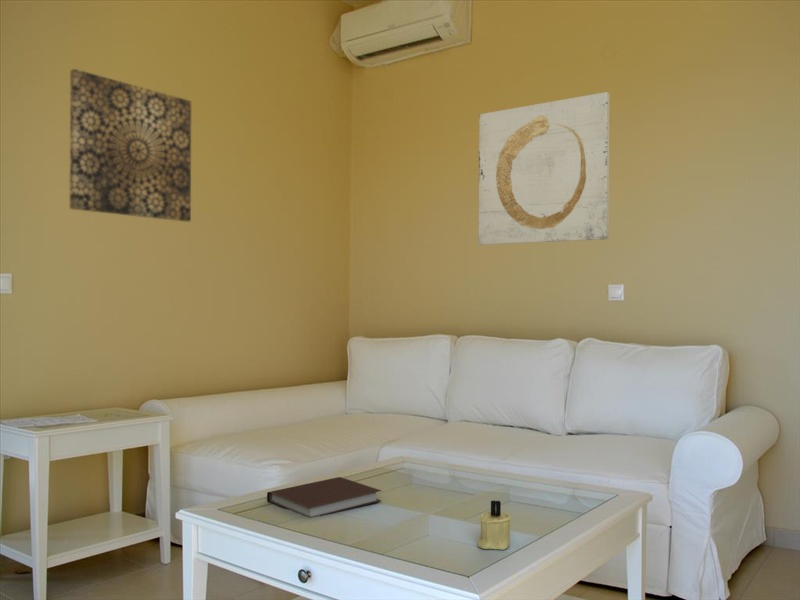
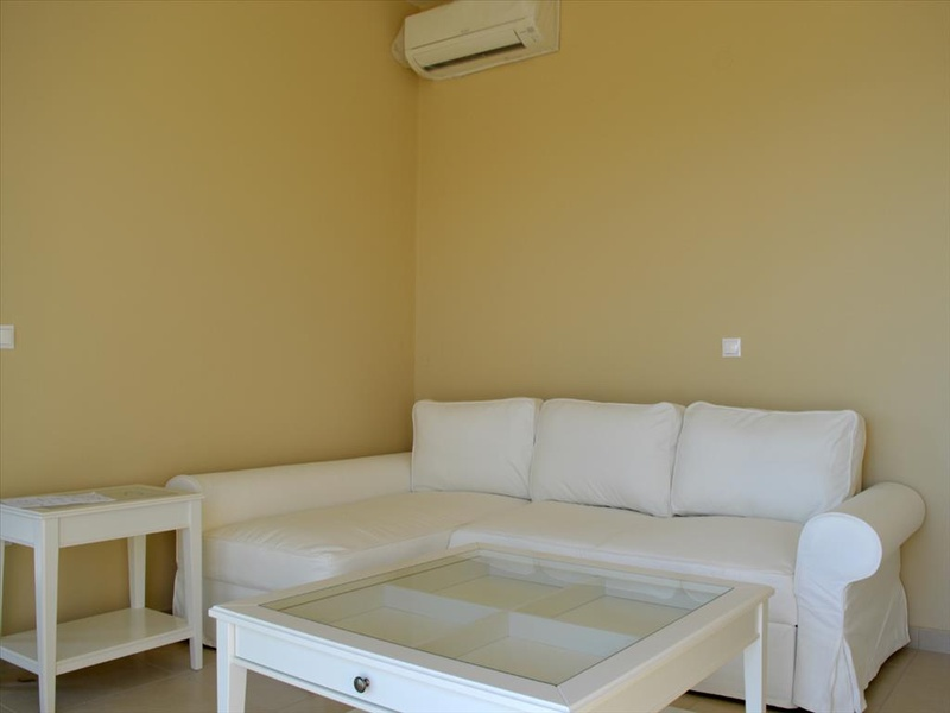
- candle [477,499,512,551]
- wall art [68,68,192,223]
- notebook [266,476,382,519]
- wall art [477,91,611,246]
